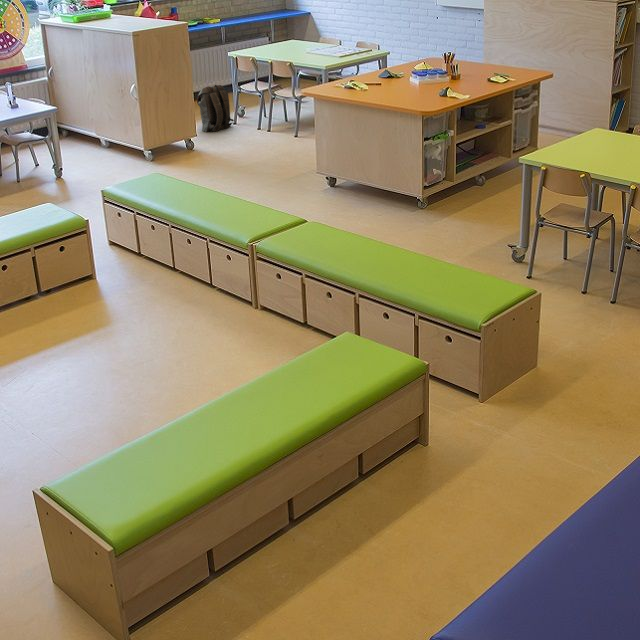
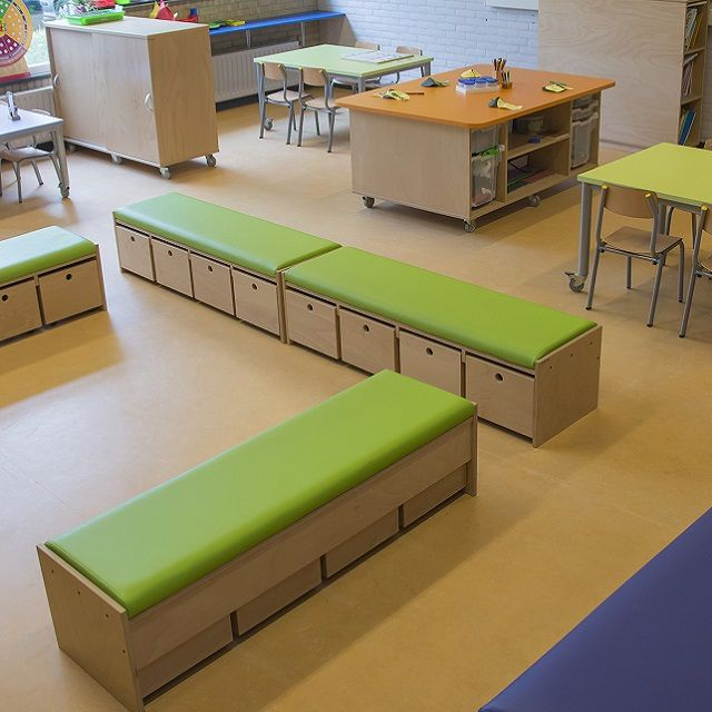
- backpack [196,84,235,133]
